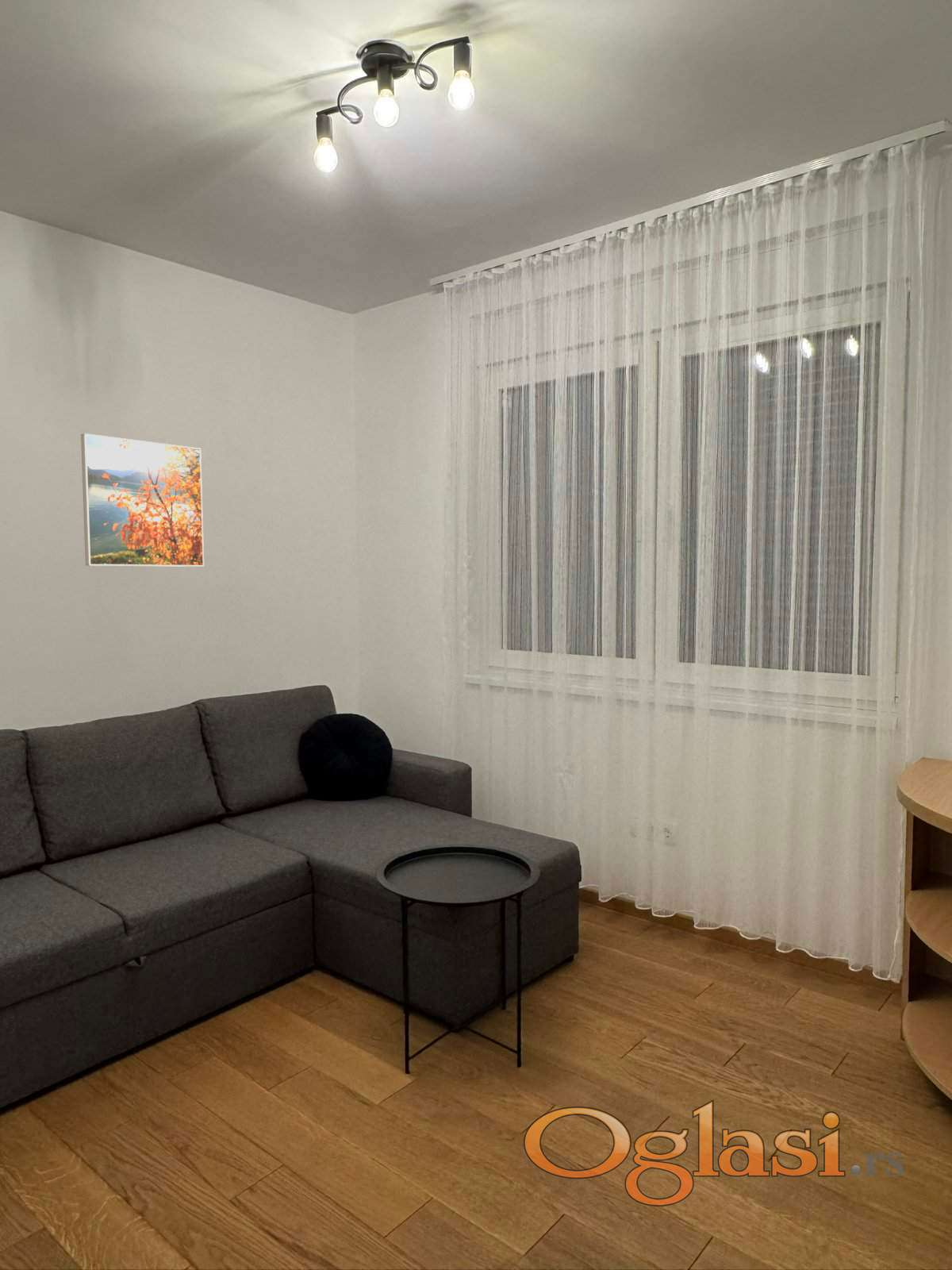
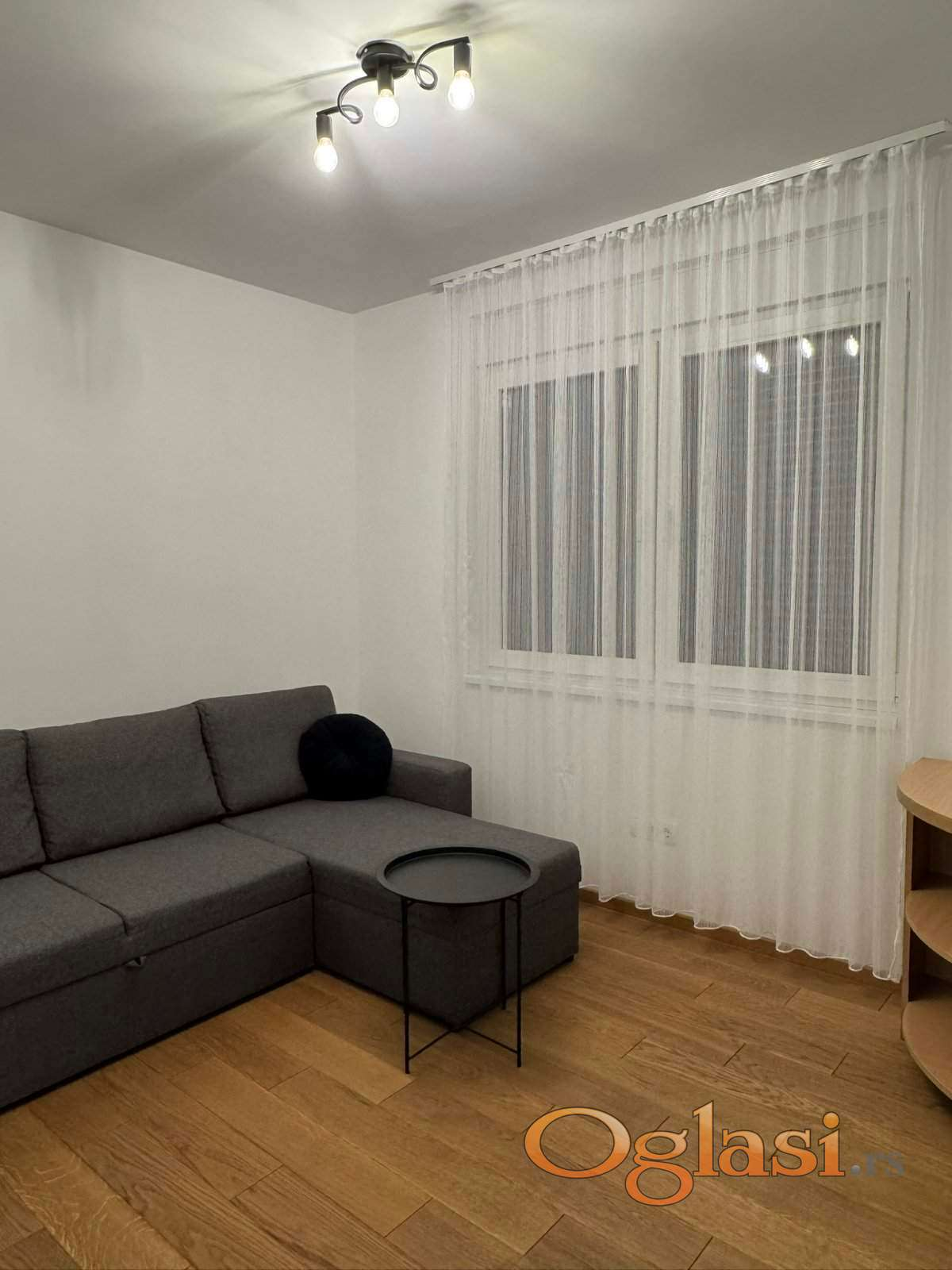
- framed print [80,433,205,568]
